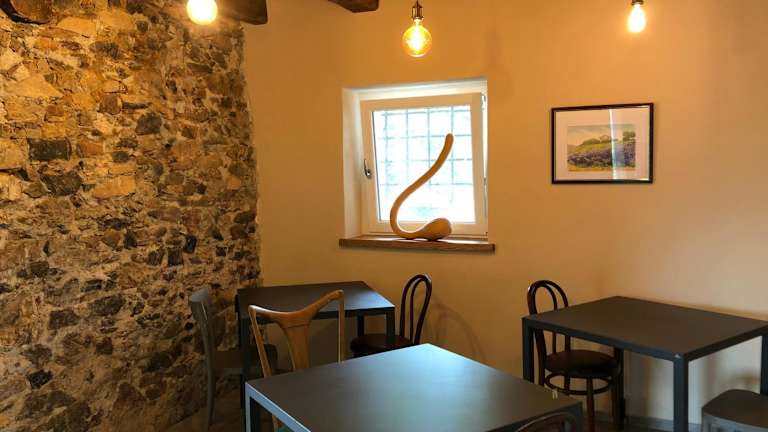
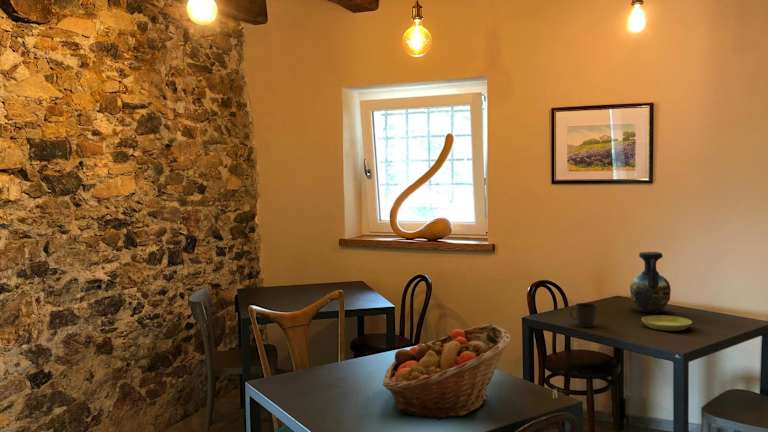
+ fruit basket [381,324,512,421]
+ cup [569,302,598,328]
+ saucer [641,314,693,332]
+ vase [629,251,672,314]
